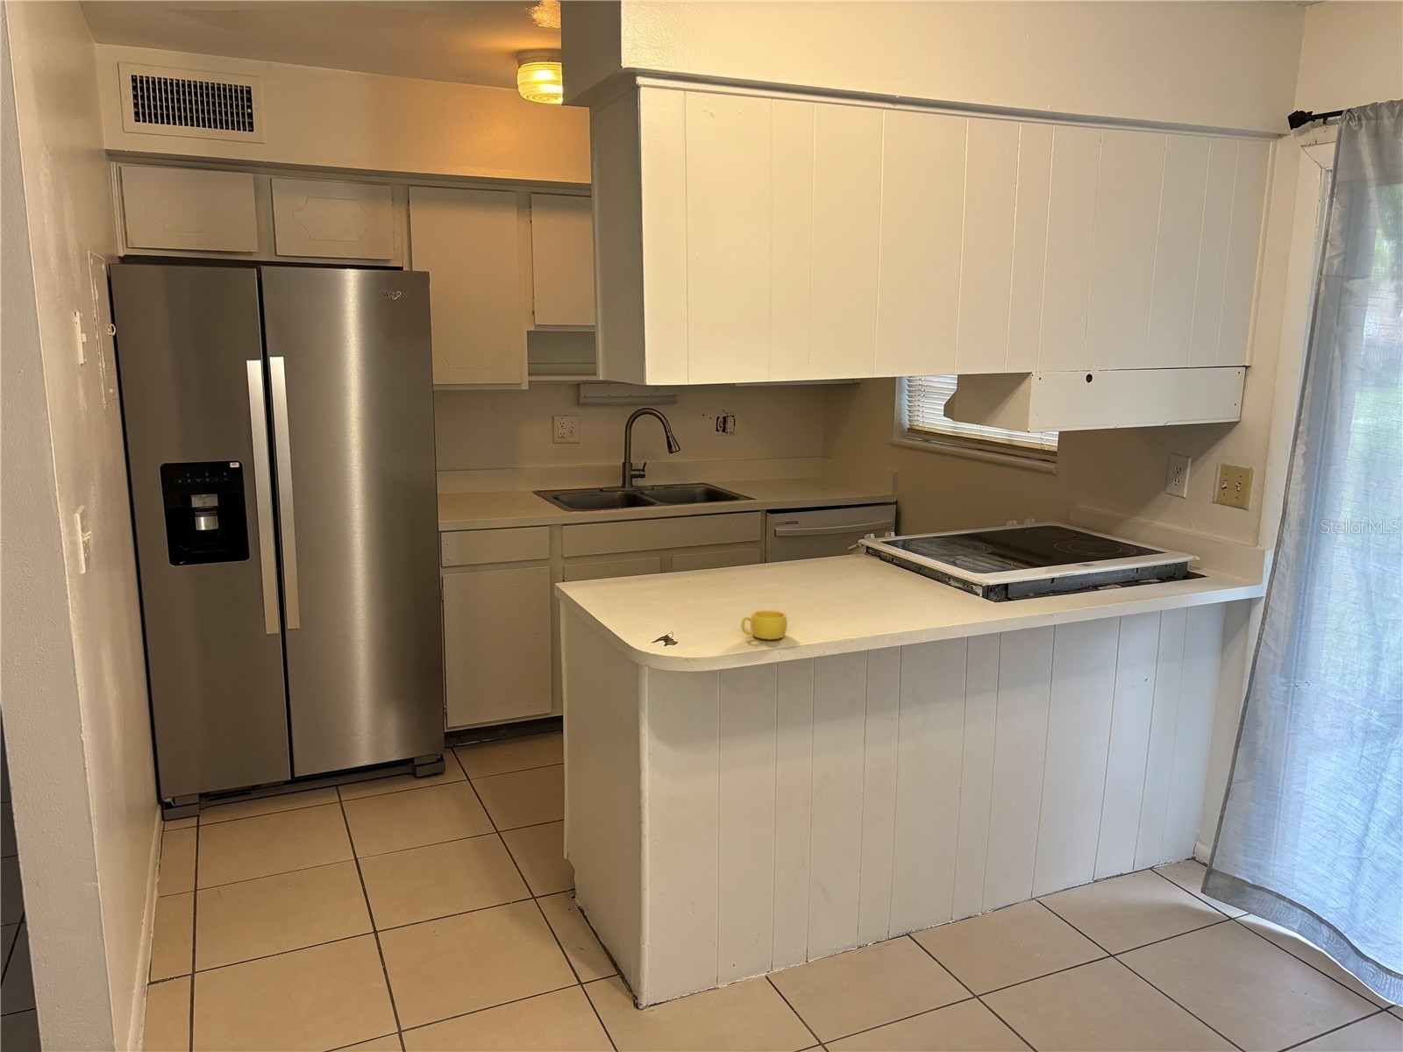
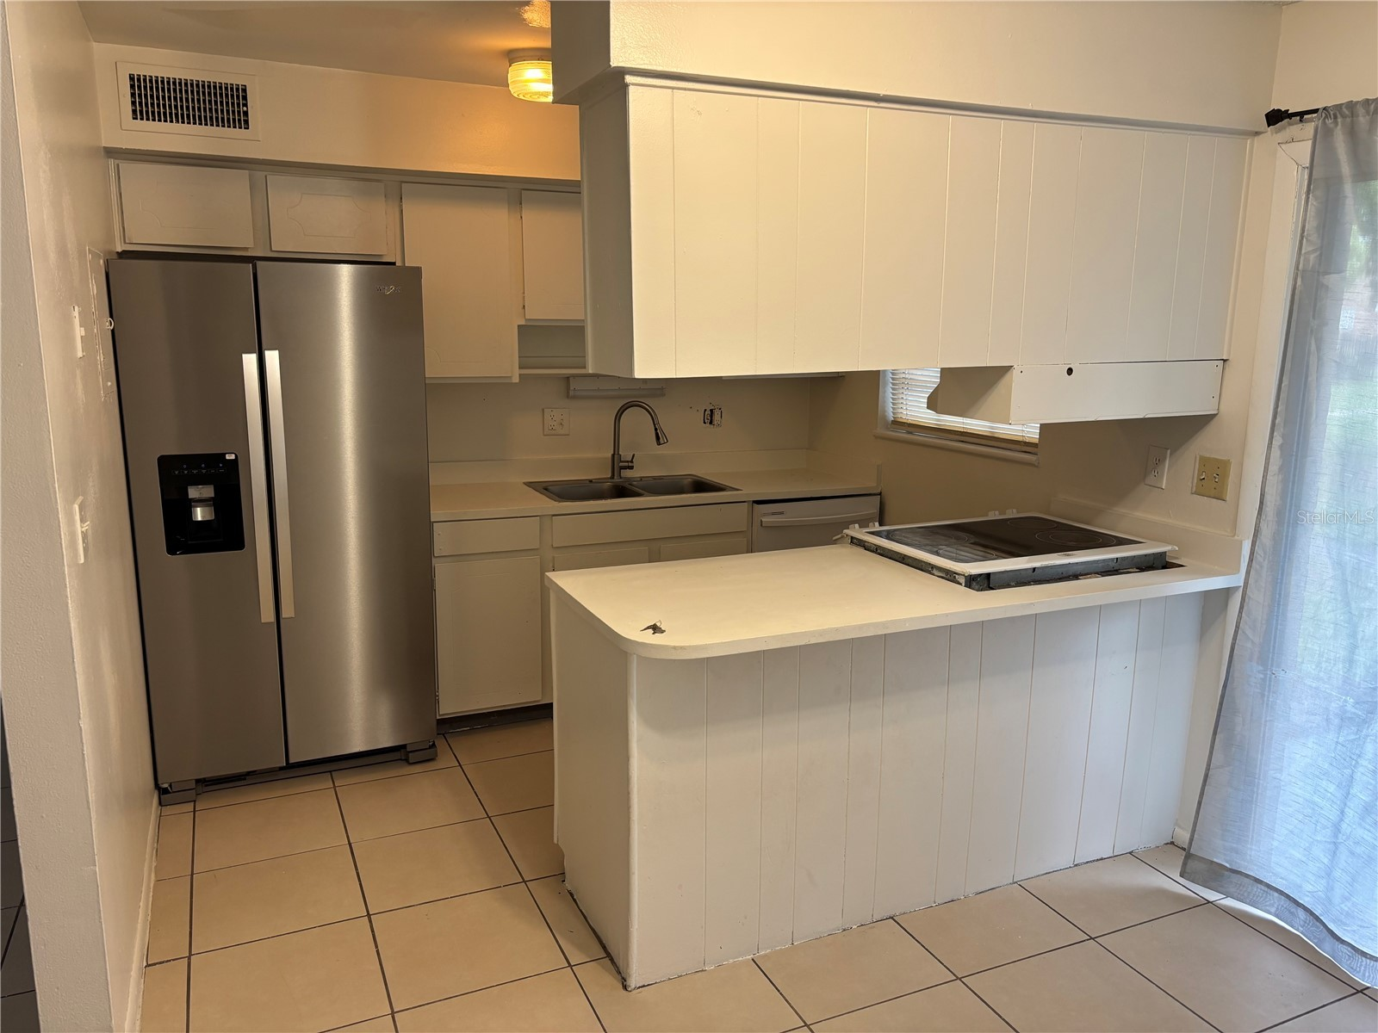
- cup [740,609,789,641]
